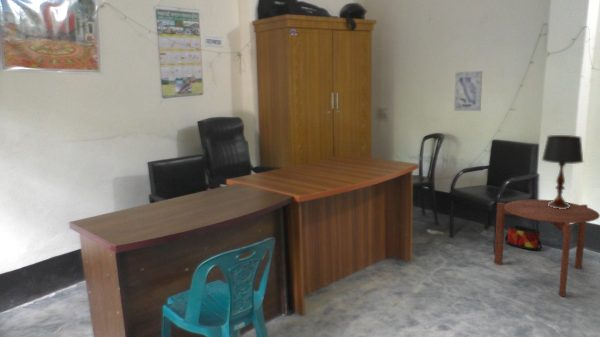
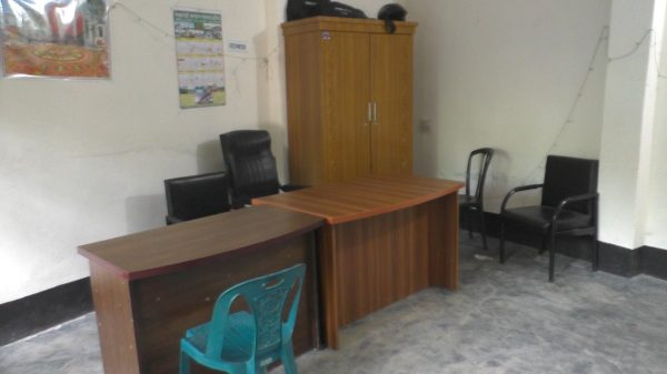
- table lamp [541,134,585,209]
- bag [504,224,543,252]
- side table [493,198,600,297]
- wall art [453,70,483,112]
